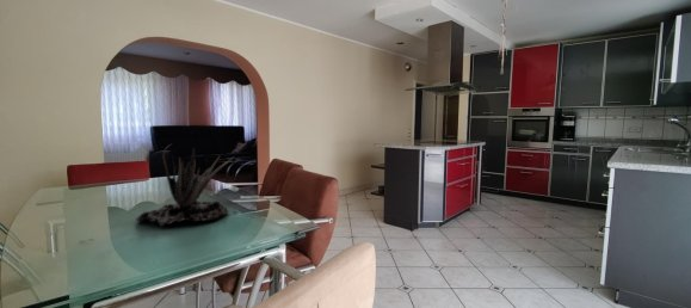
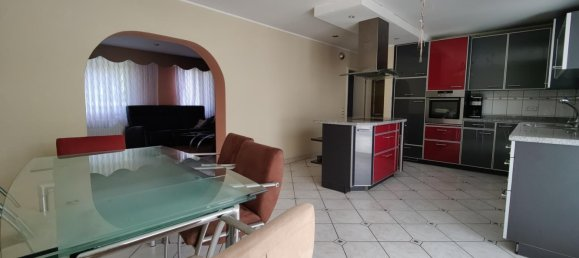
- plant [135,142,235,228]
